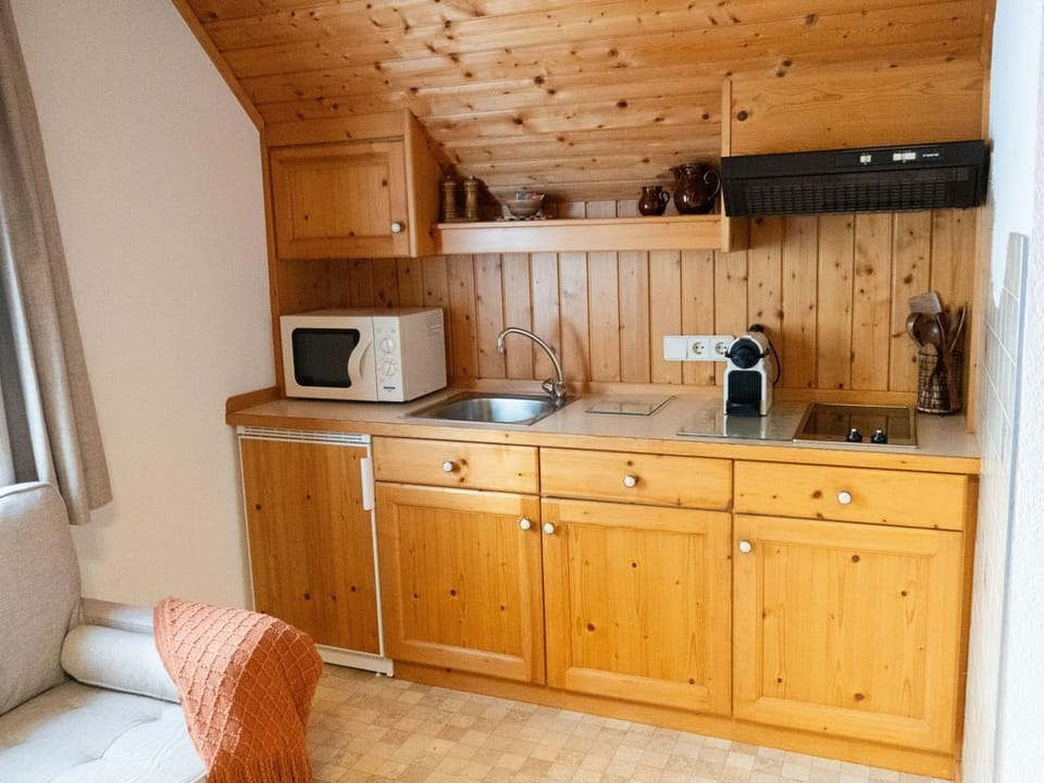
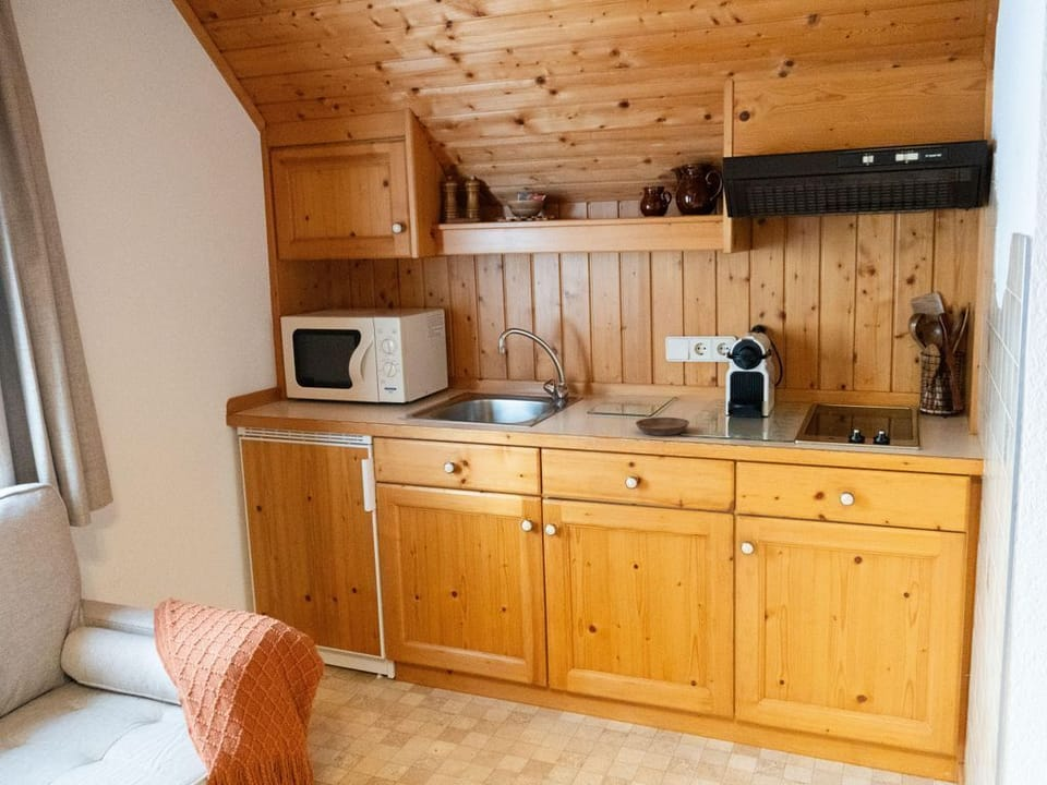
+ saucer [635,416,690,436]
